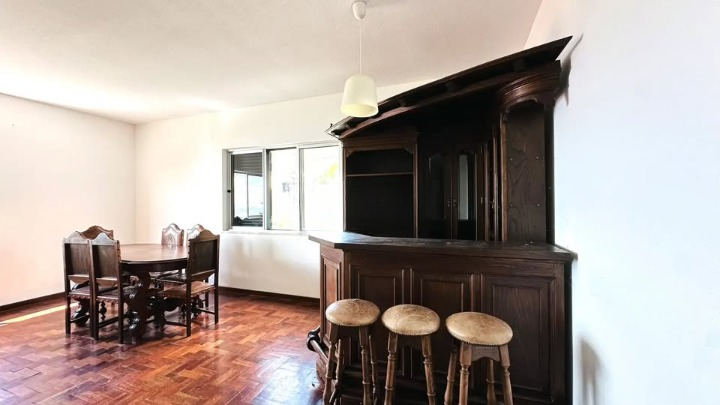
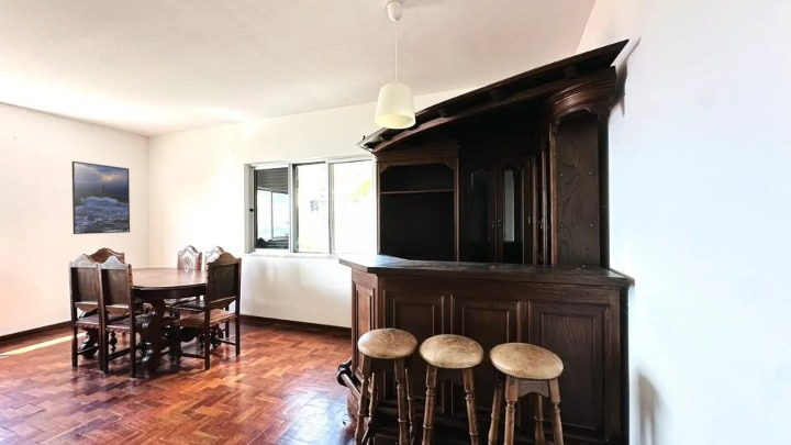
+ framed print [71,160,131,235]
